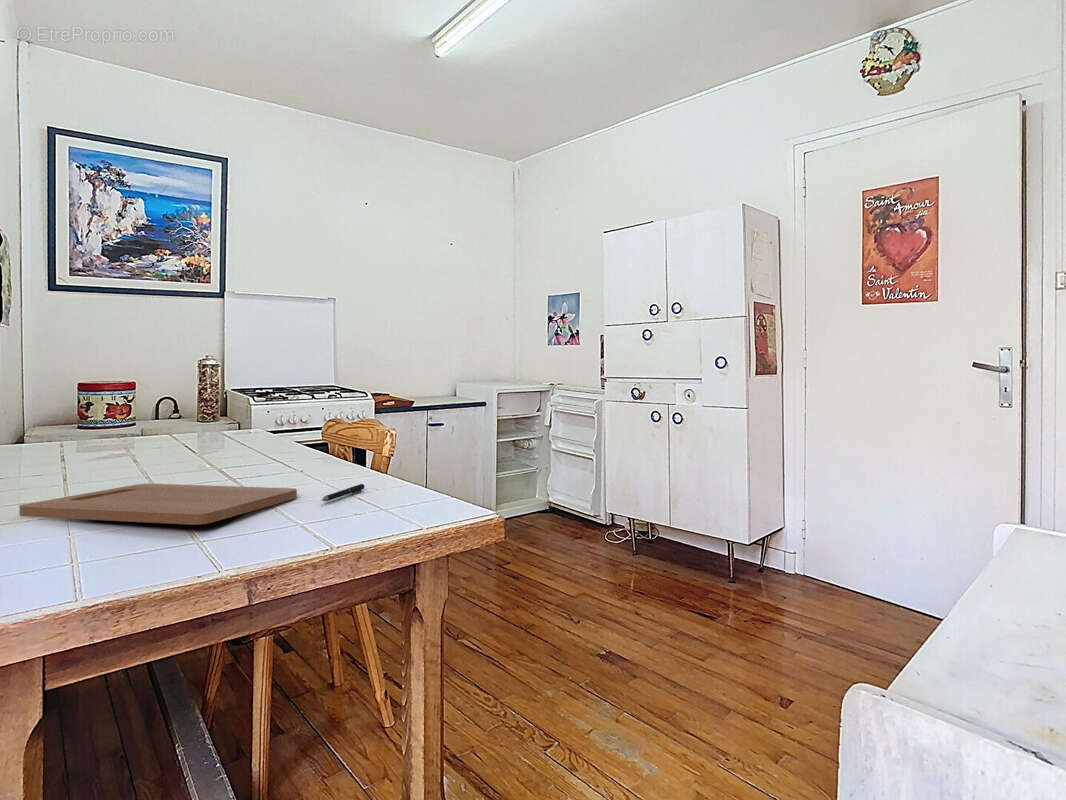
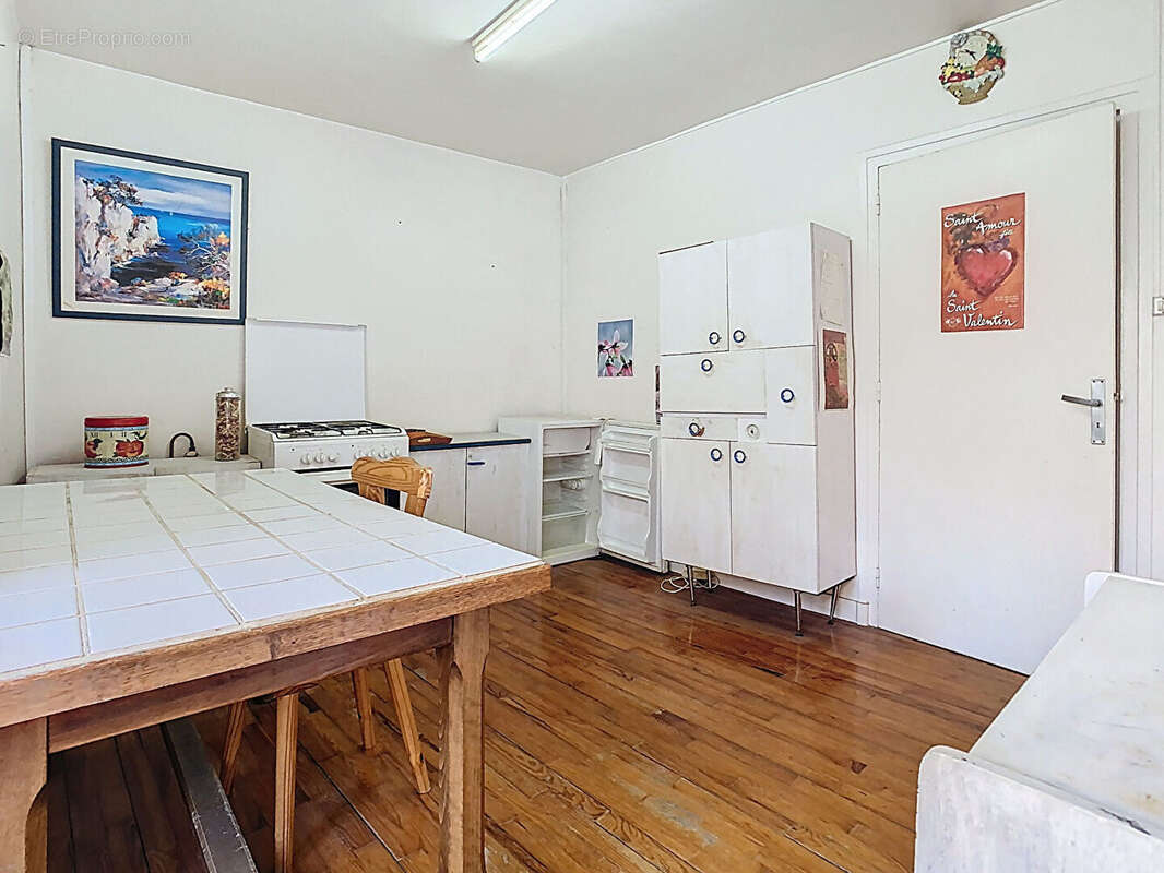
- pen [321,483,366,502]
- cutting board [18,483,298,526]
